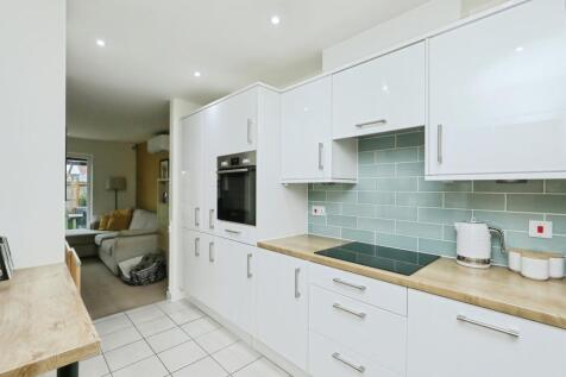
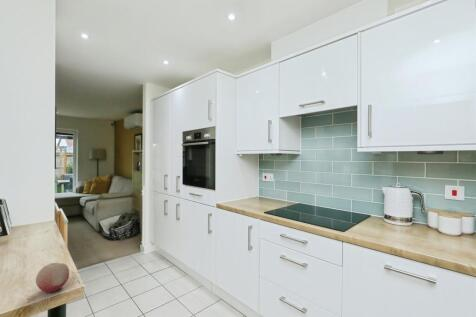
+ fruit [35,262,70,293]
